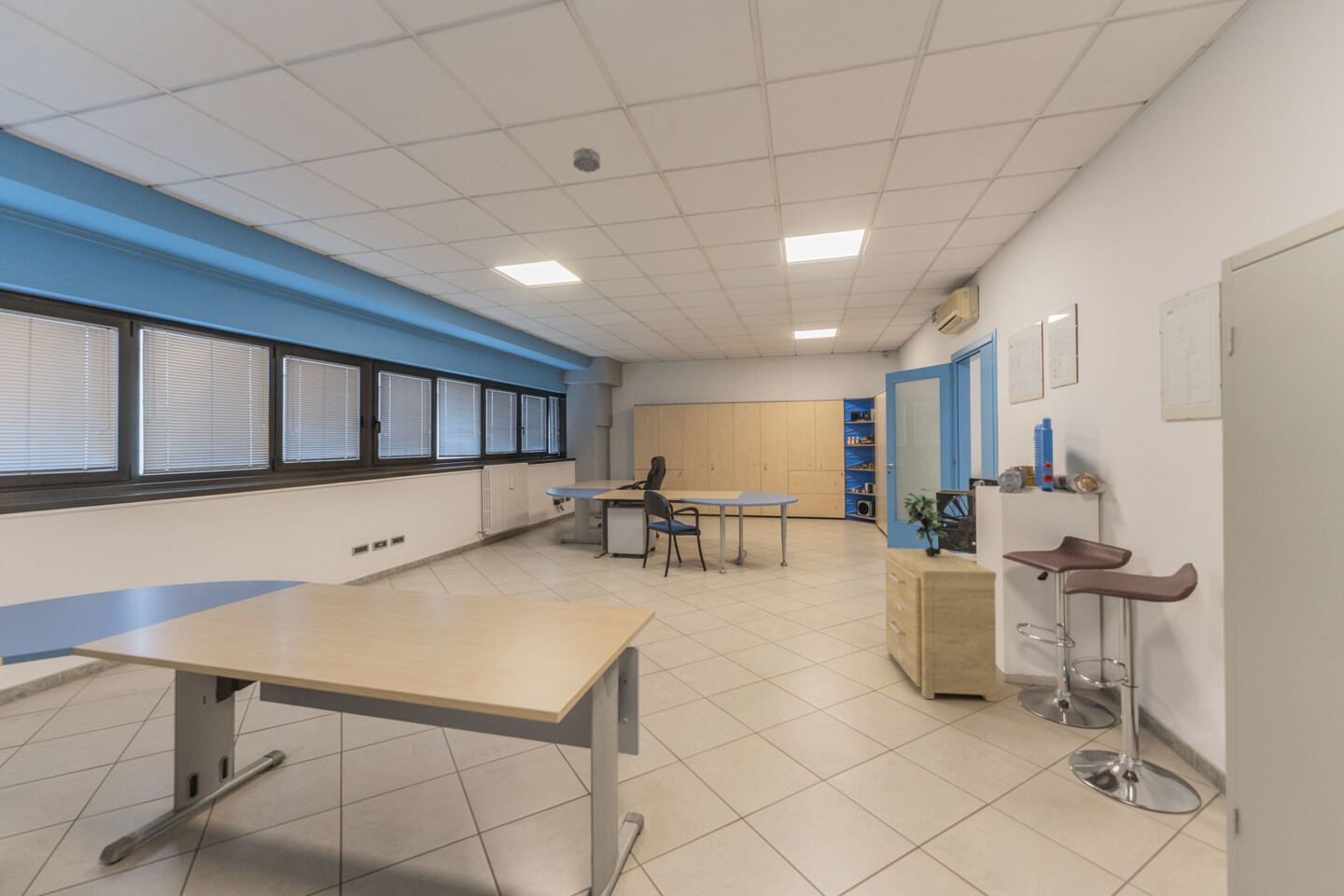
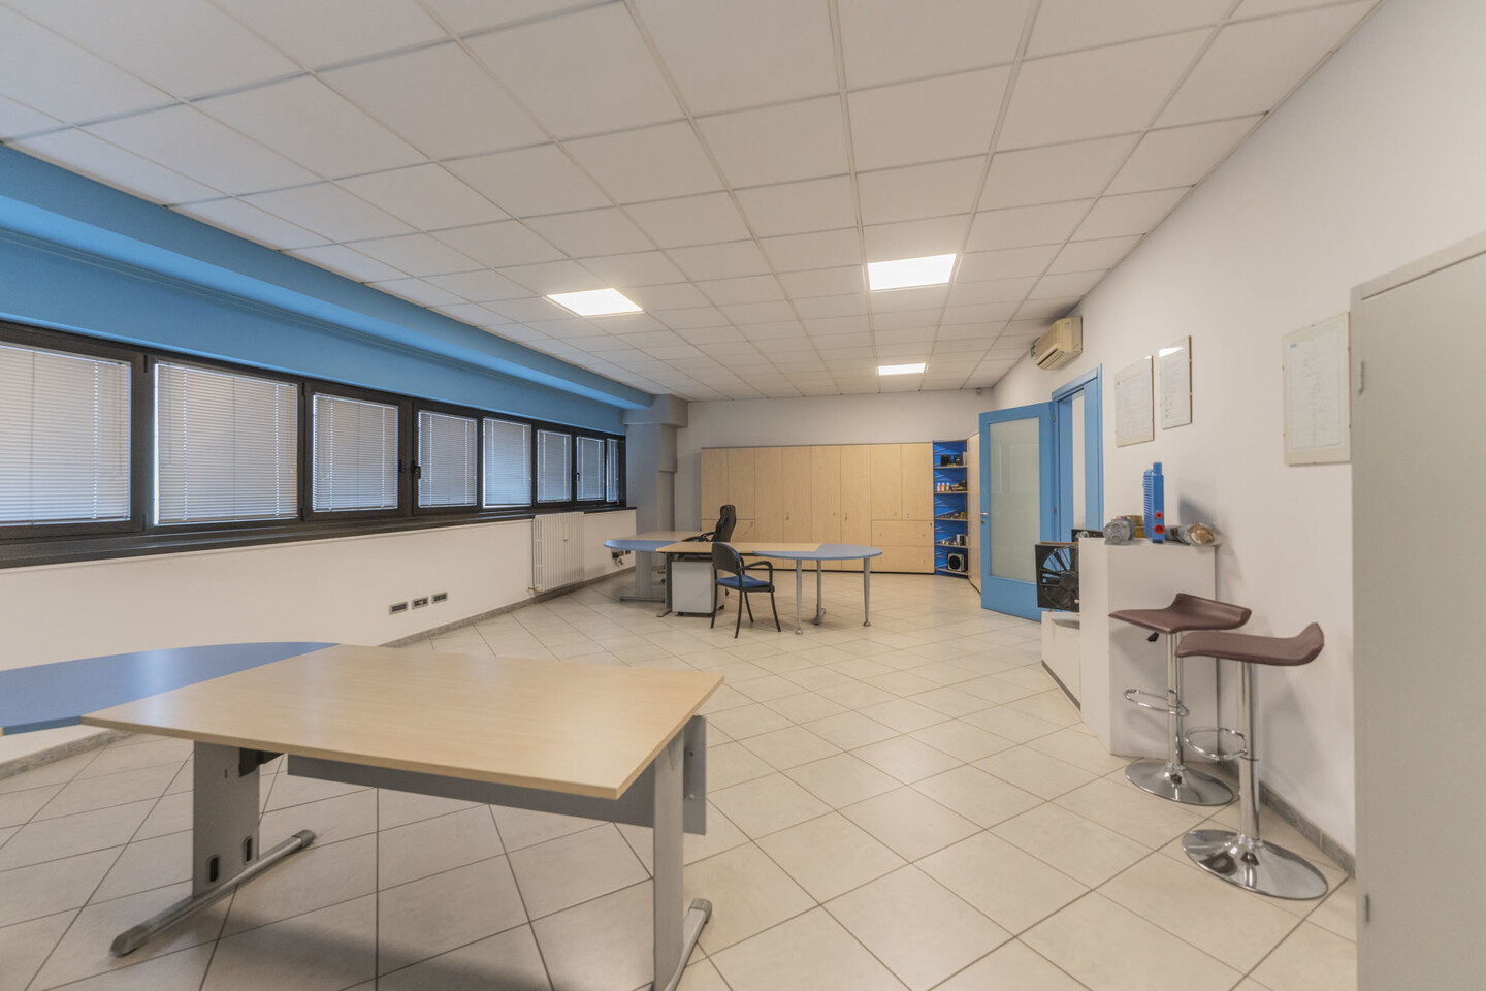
- potted plant [901,487,950,556]
- smoke detector [572,147,601,174]
- side table [885,547,998,703]
